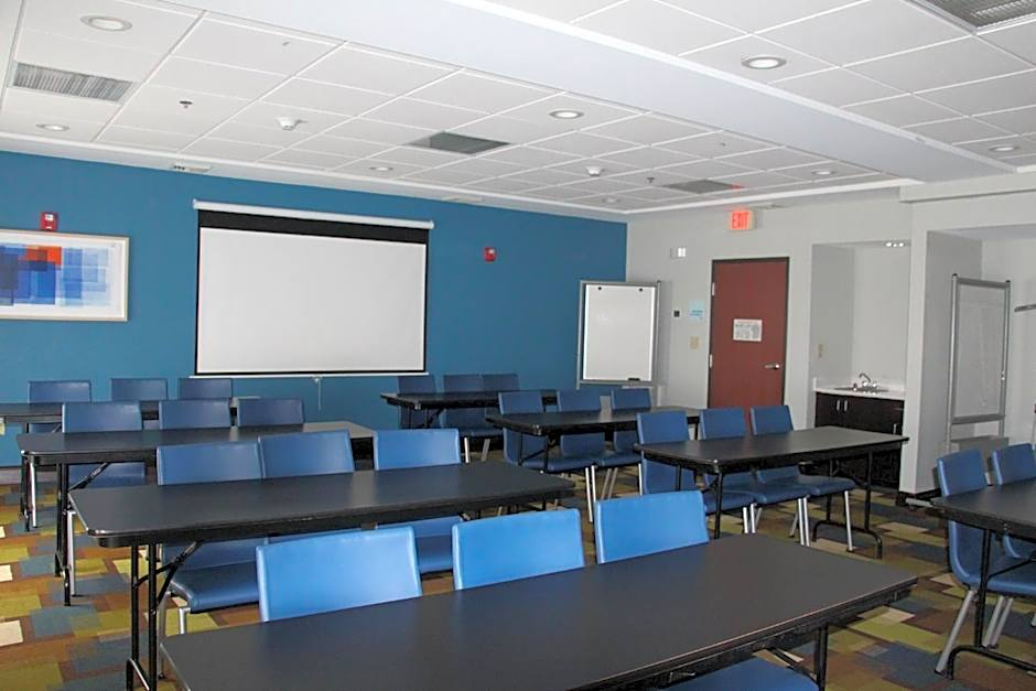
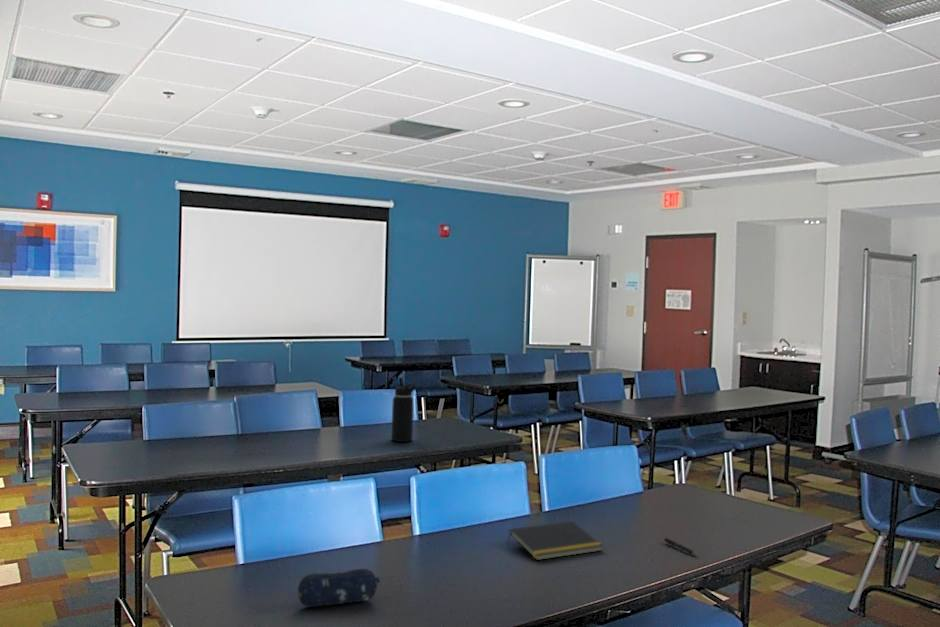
+ pencil case [297,568,381,608]
+ water bottle [391,376,418,443]
+ pen [663,537,698,556]
+ notepad [506,520,604,561]
